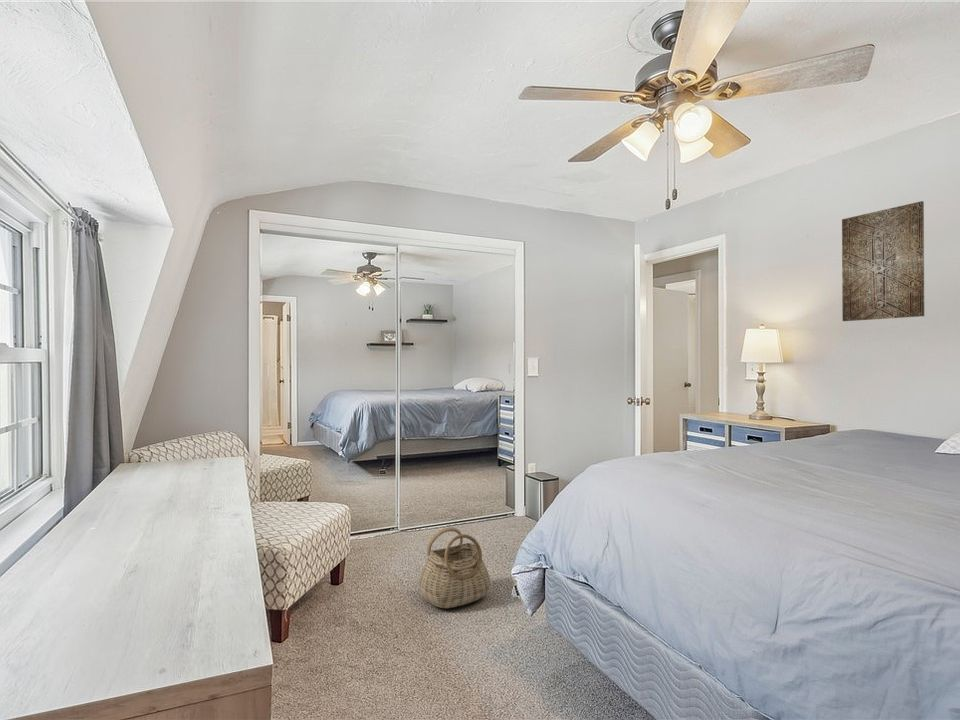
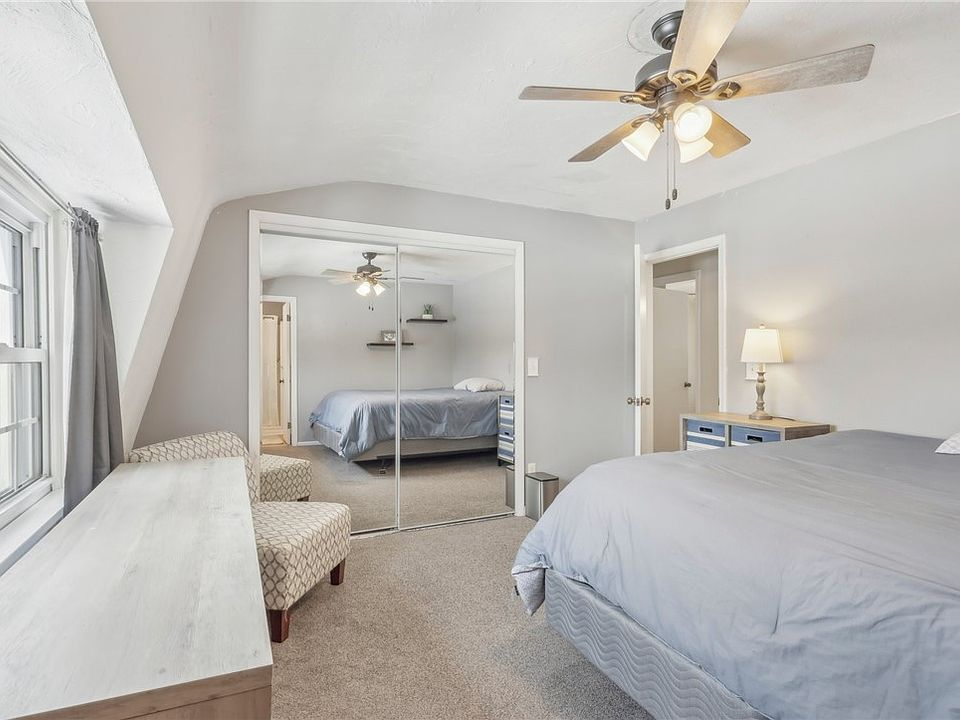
- basket [418,526,491,609]
- wall art [841,200,925,322]
